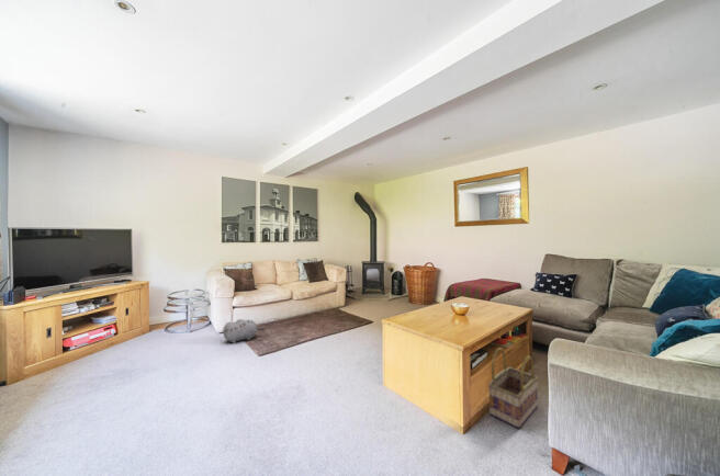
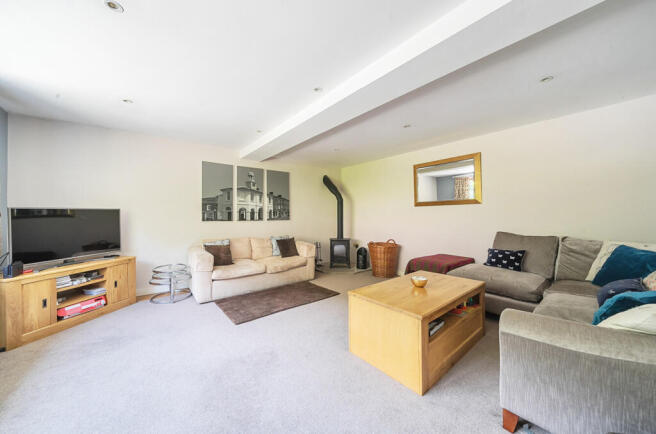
- plush toy [222,318,266,344]
- basket [487,347,540,429]
